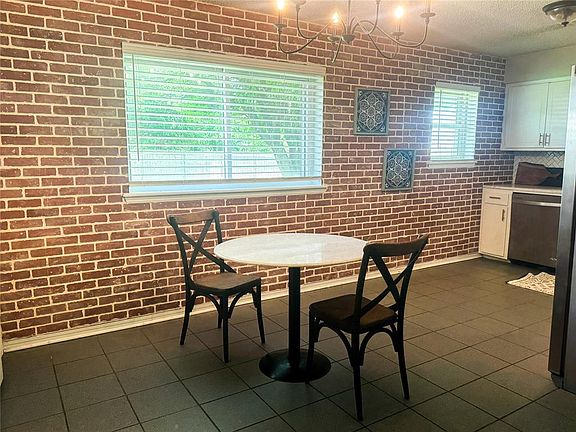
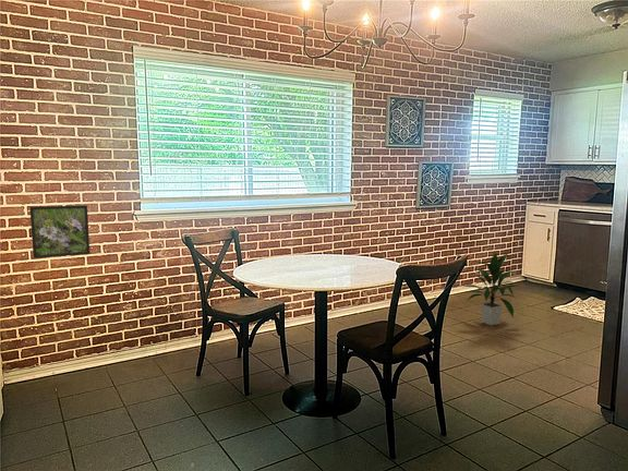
+ indoor plant [460,252,521,326]
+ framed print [28,204,90,259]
